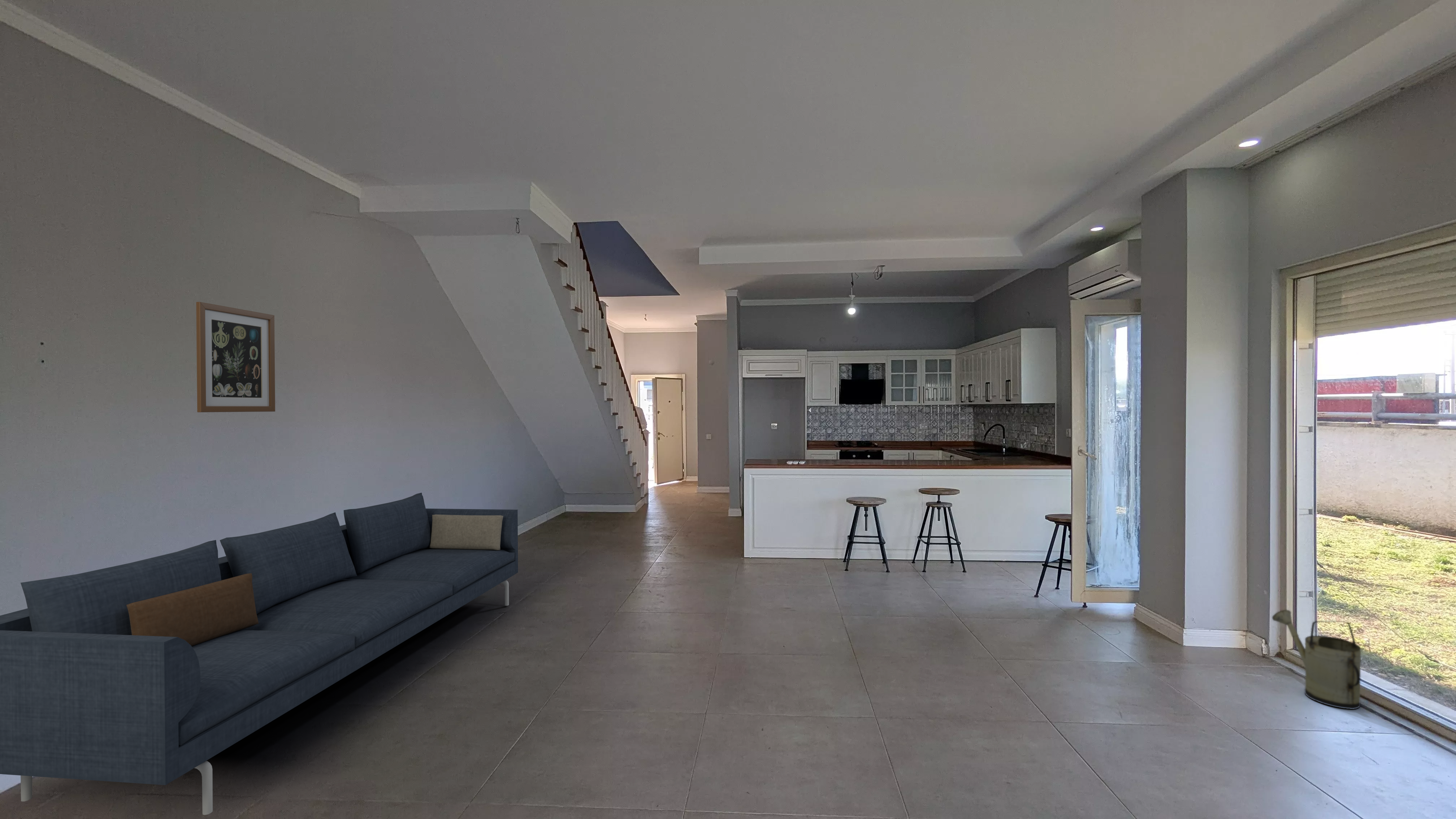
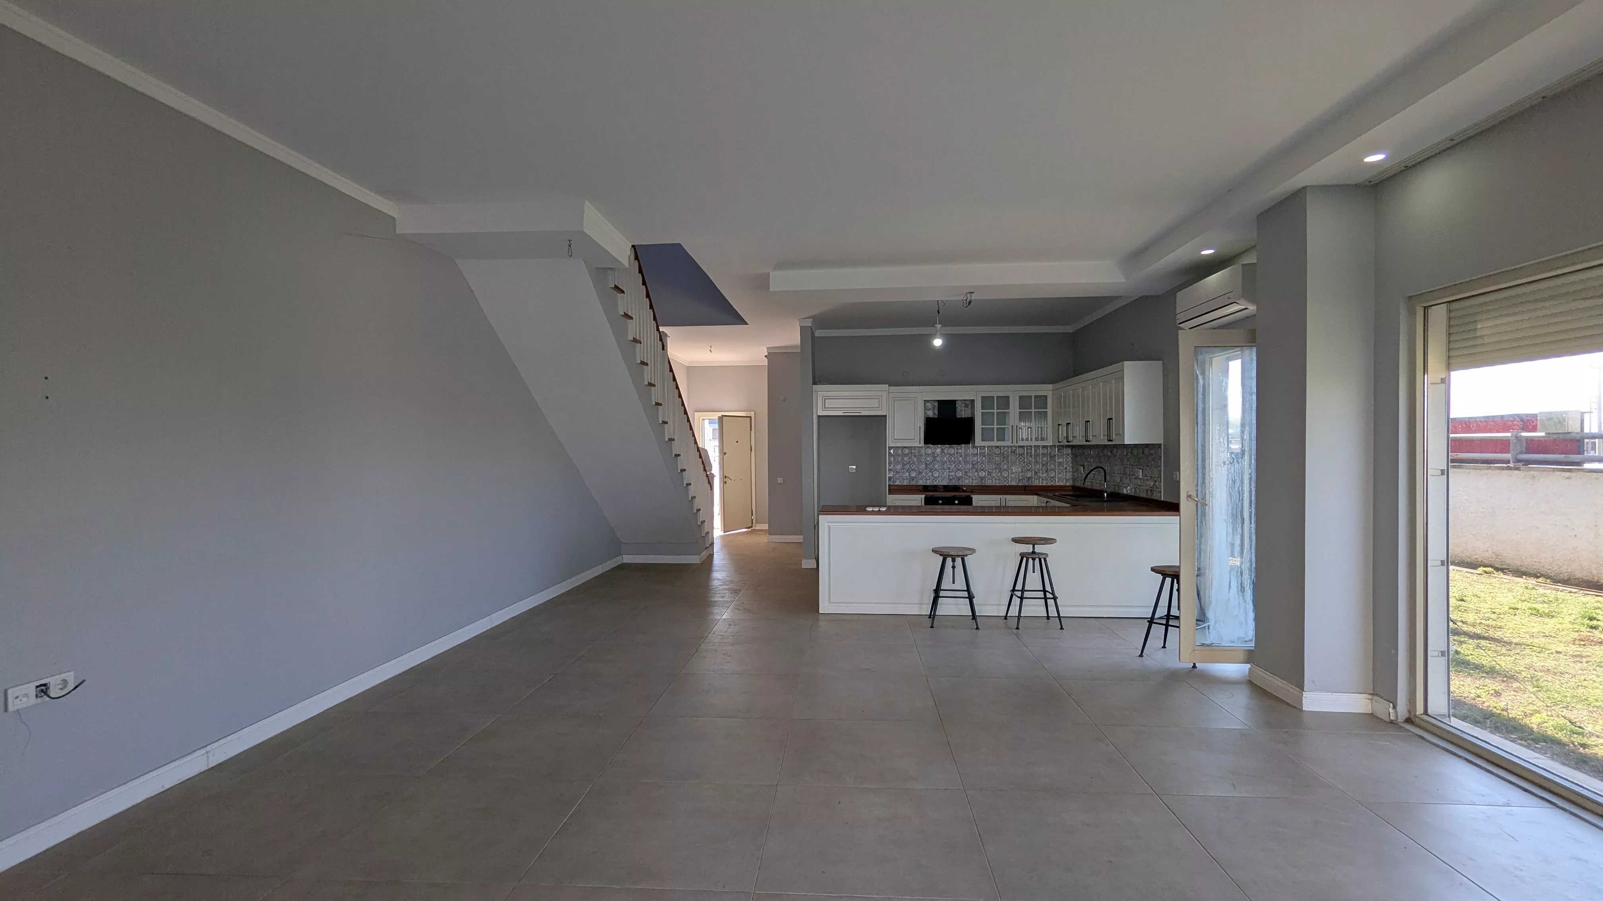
- watering can [1272,610,1361,710]
- wall art [196,302,276,413]
- sofa [0,492,519,815]
